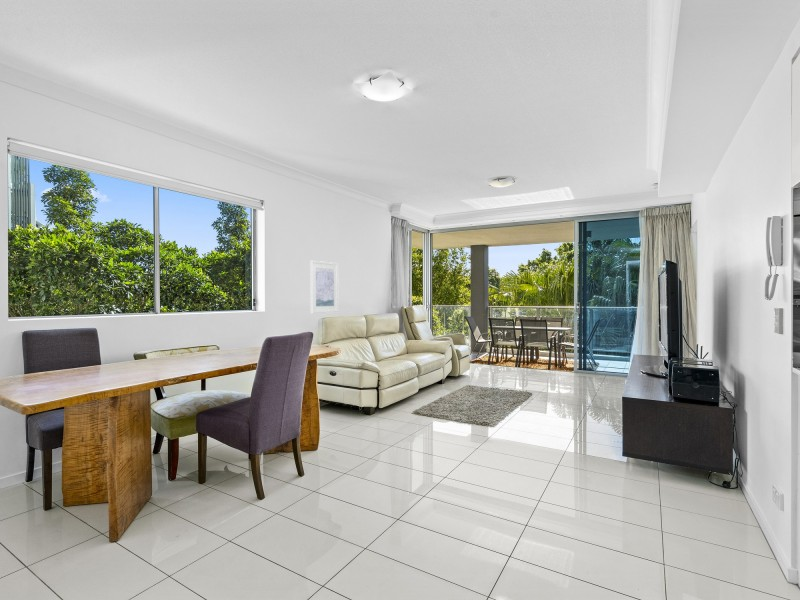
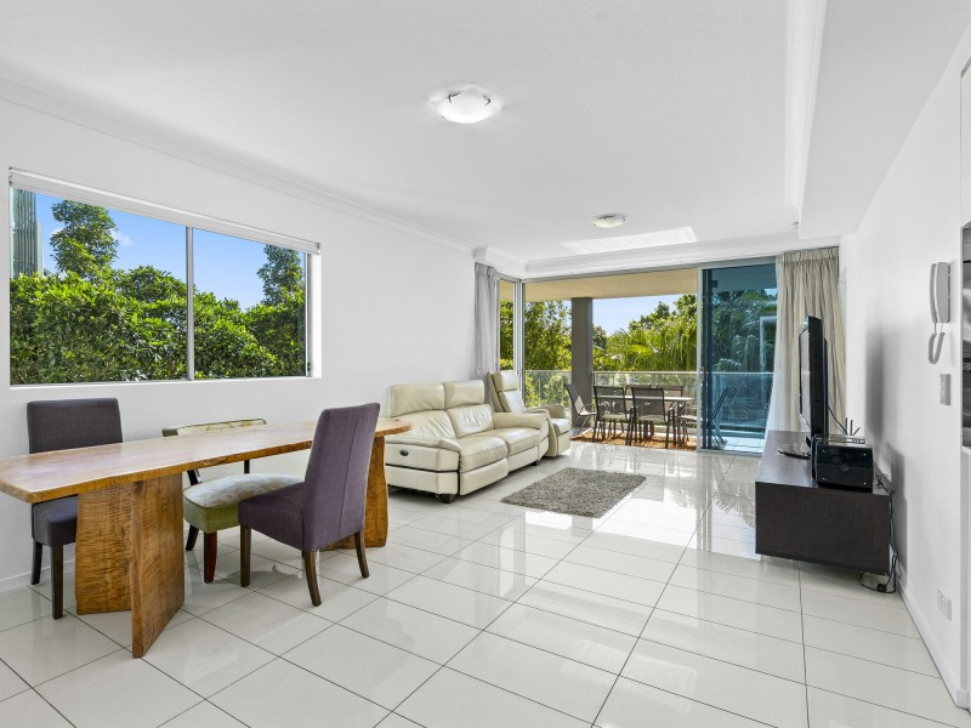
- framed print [309,260,339,314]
